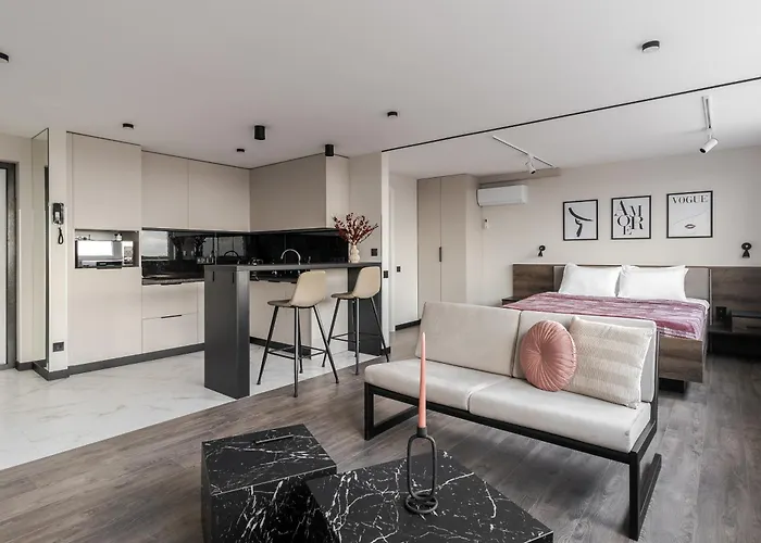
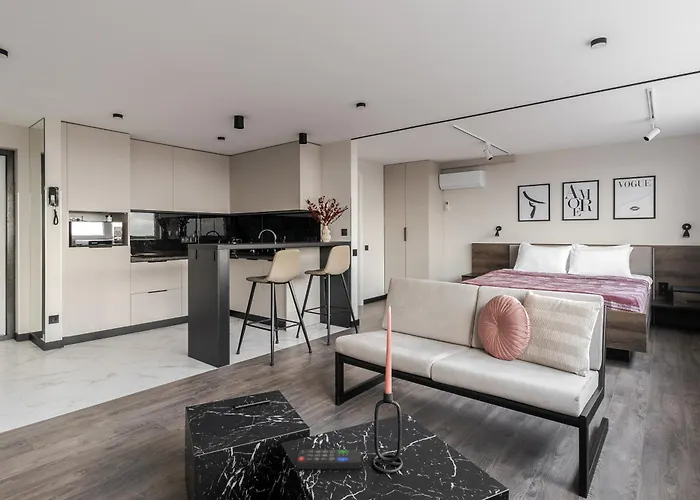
+ remote control [296,449,362,470]
